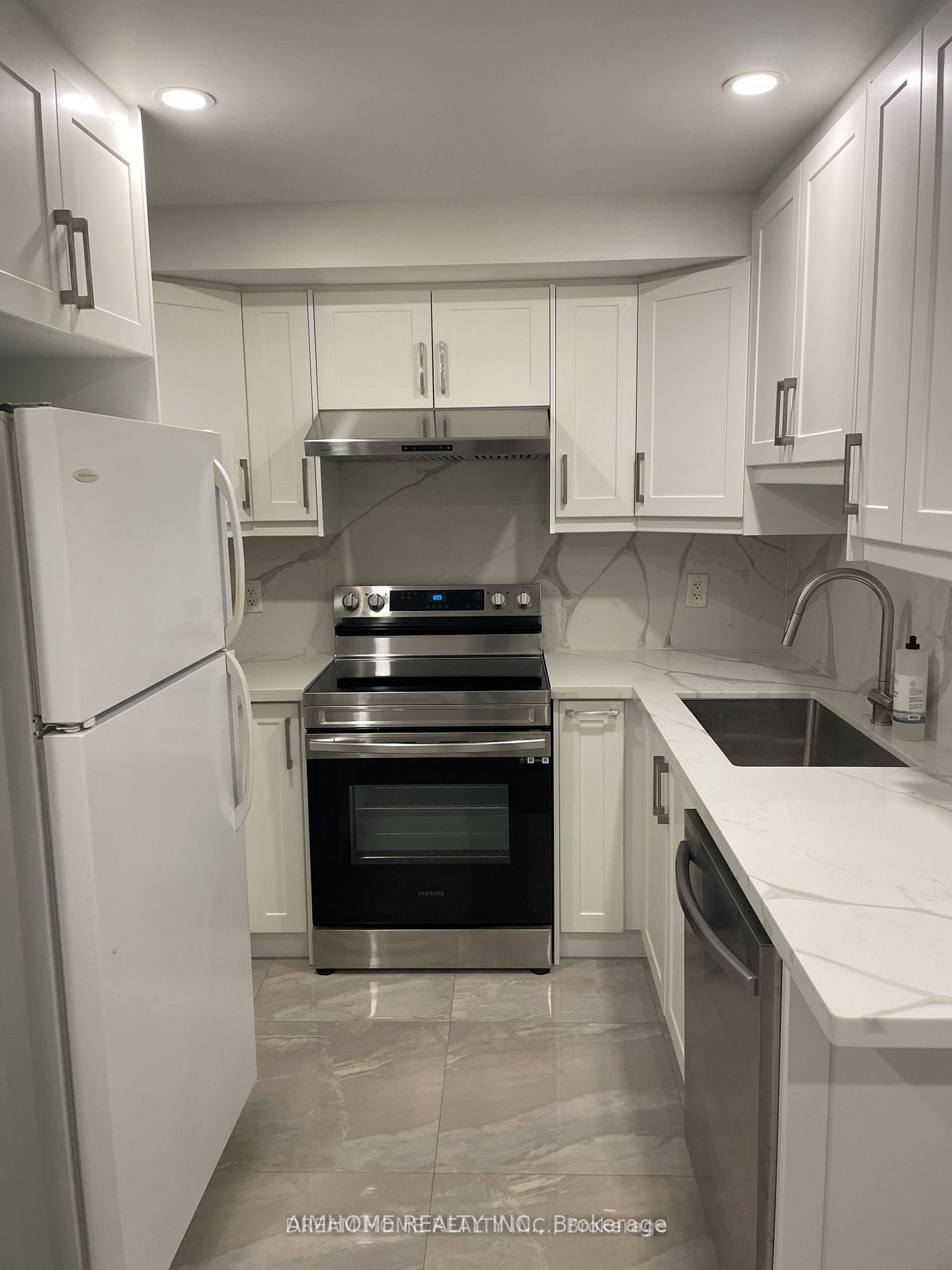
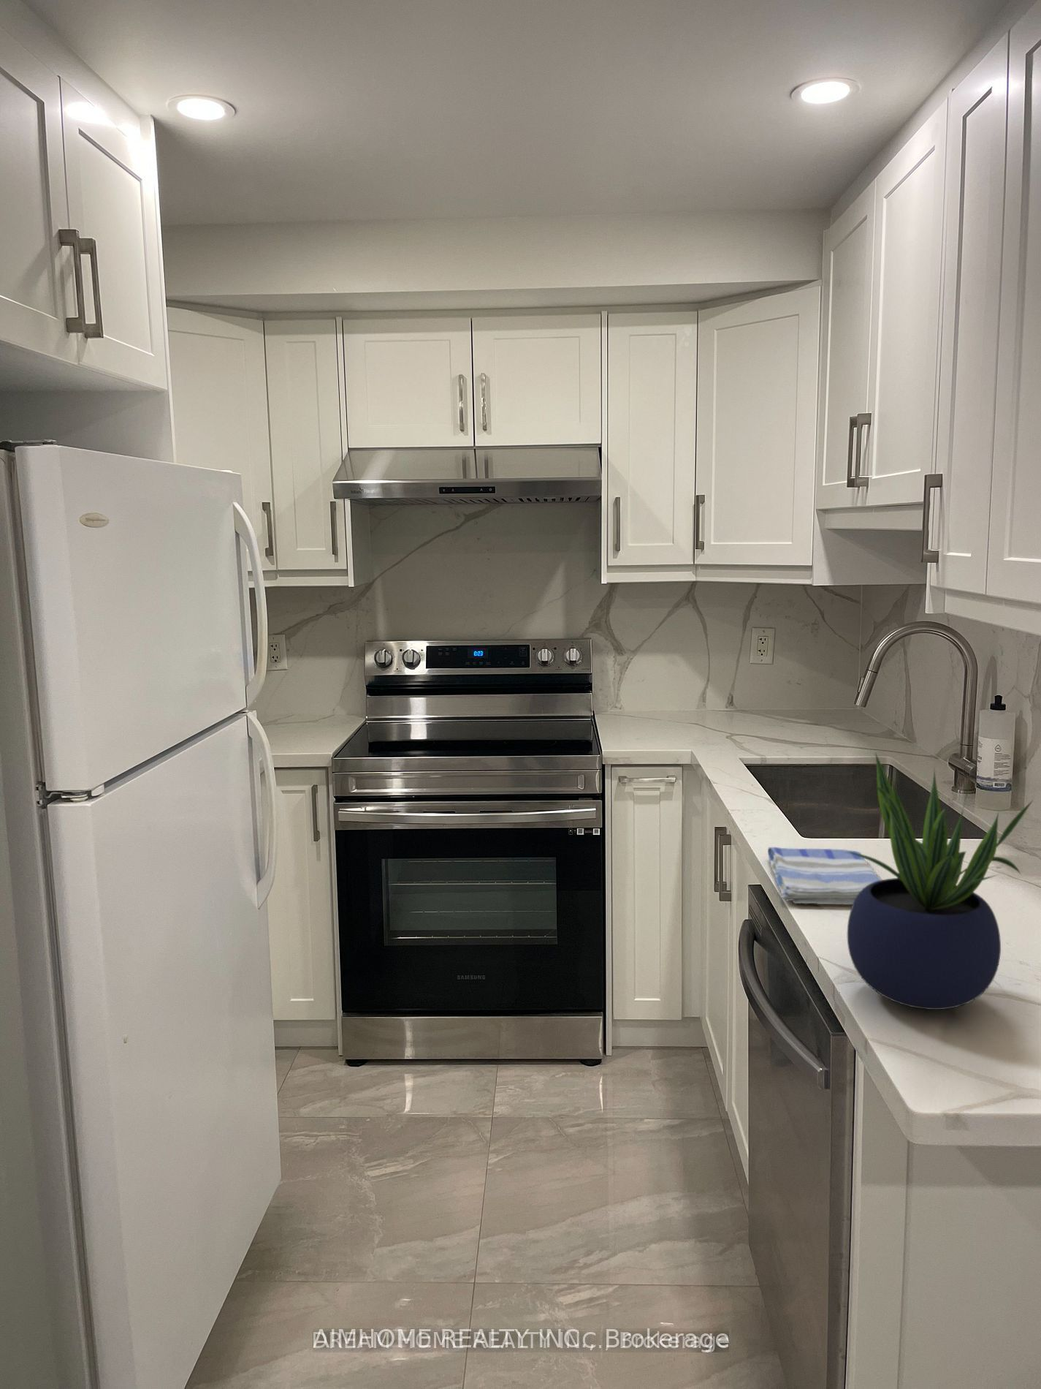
+ potted plant [846,751,1033,1011]
+ dish towel [767,847,881,906]
